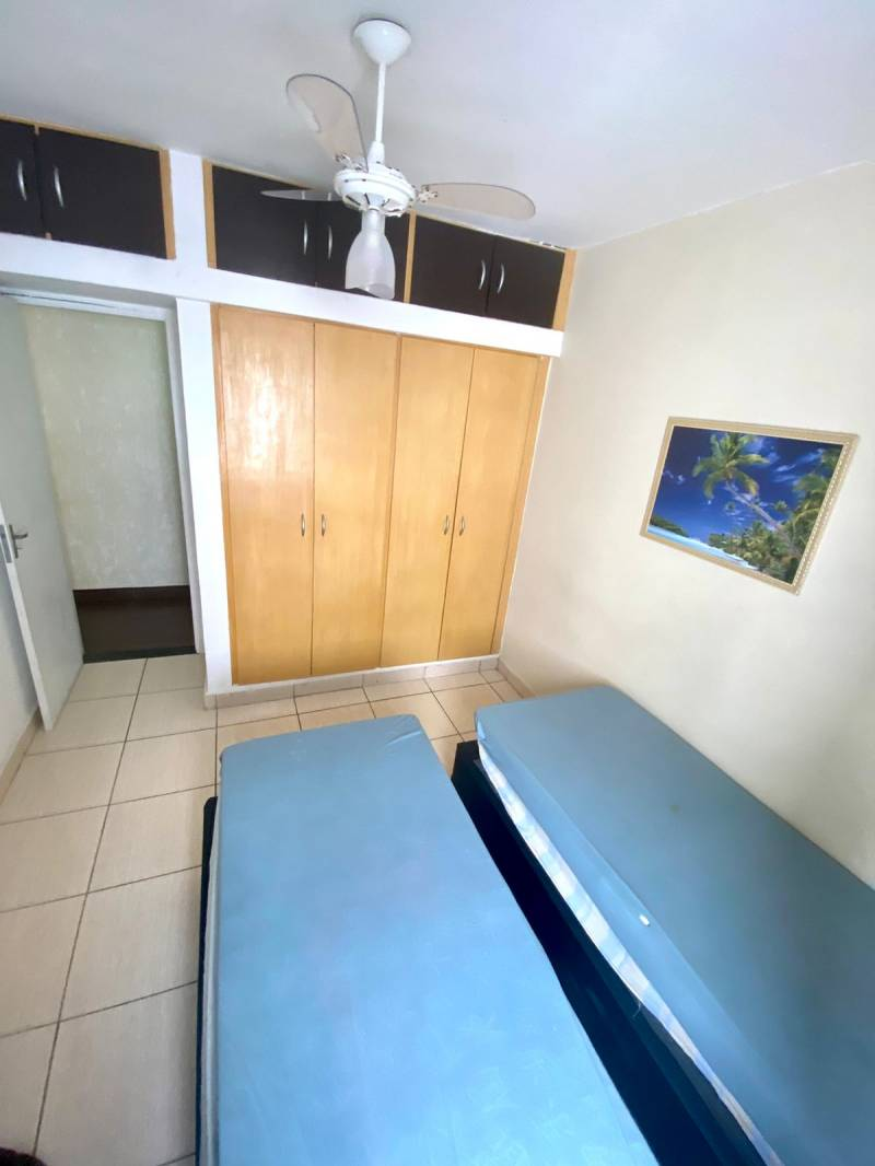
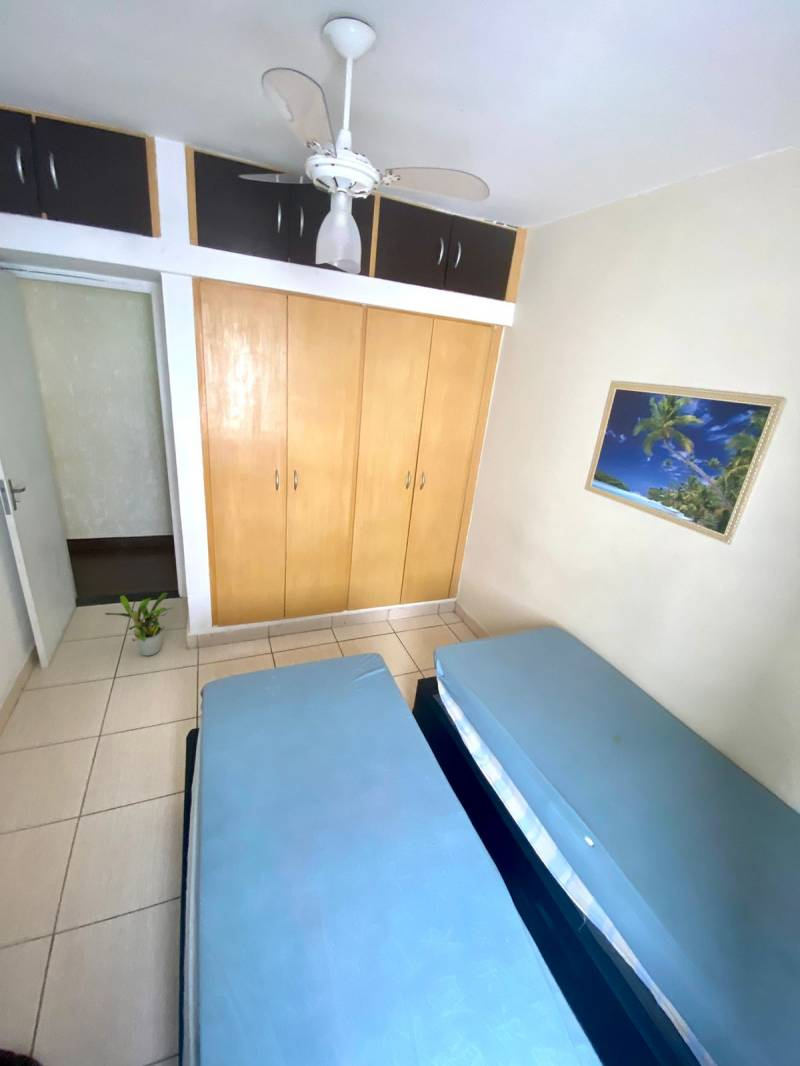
+ potted plant [104,592,175,657]
